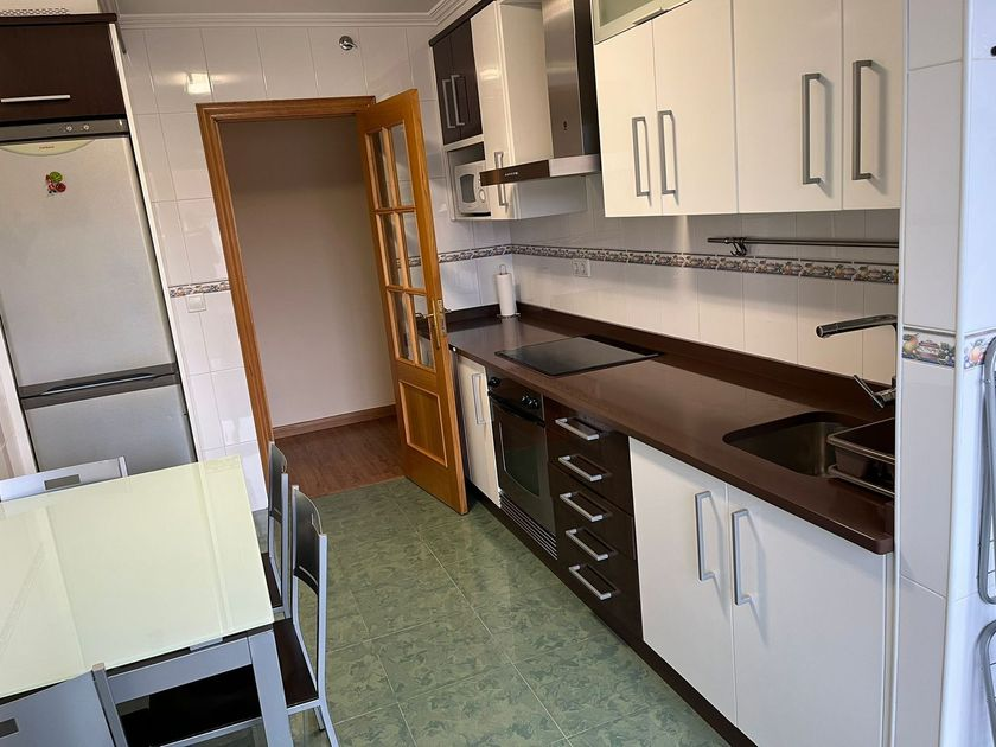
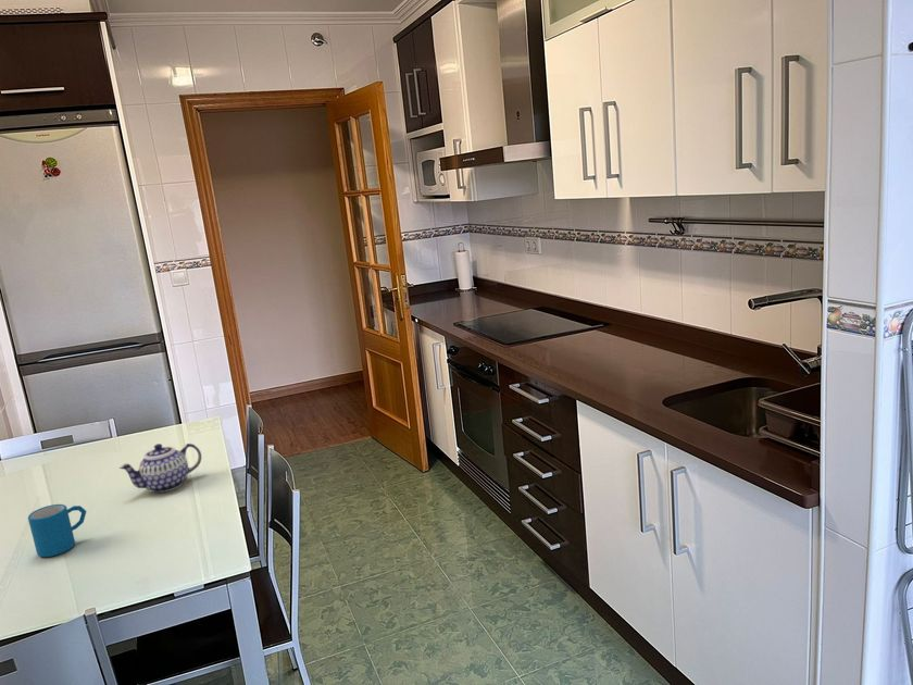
+ teapot [118,443,202,494]
+ mug [27,503,87,558]
